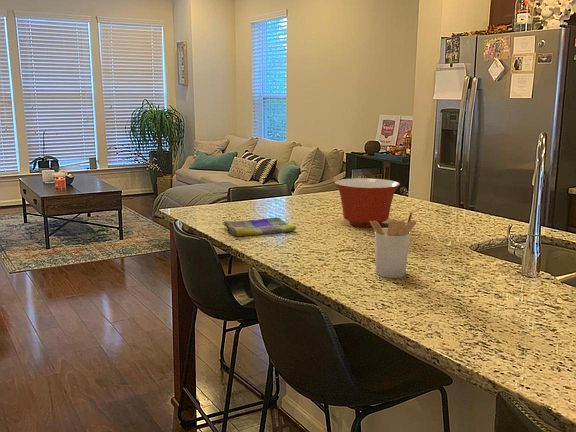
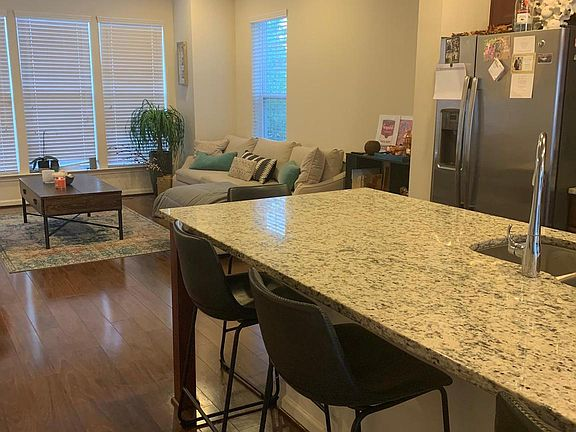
- dish towel [221,216,297,237]
- utensil holder [370,210,417,279]
- mixing bowl [333,177,401,227]
